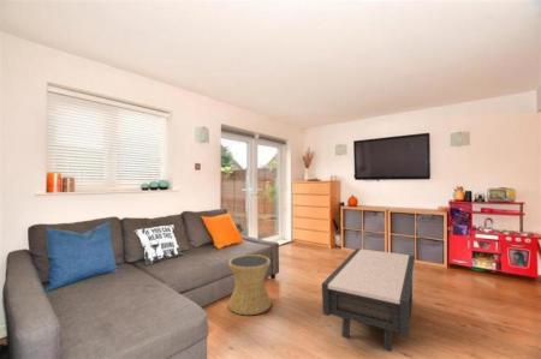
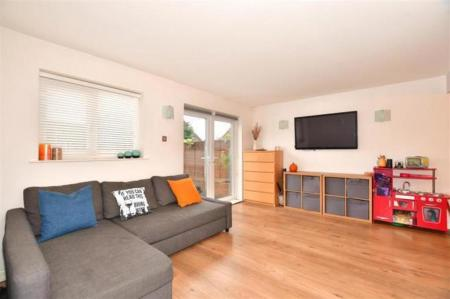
- side table [227,253,273,316]
- coffee table [321,247,416,353]
